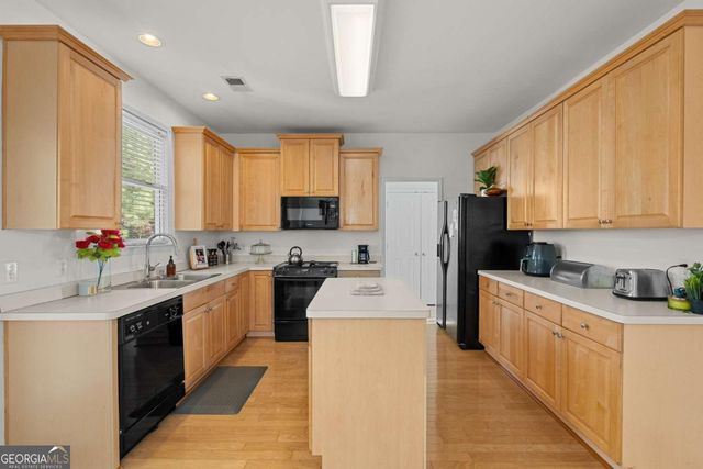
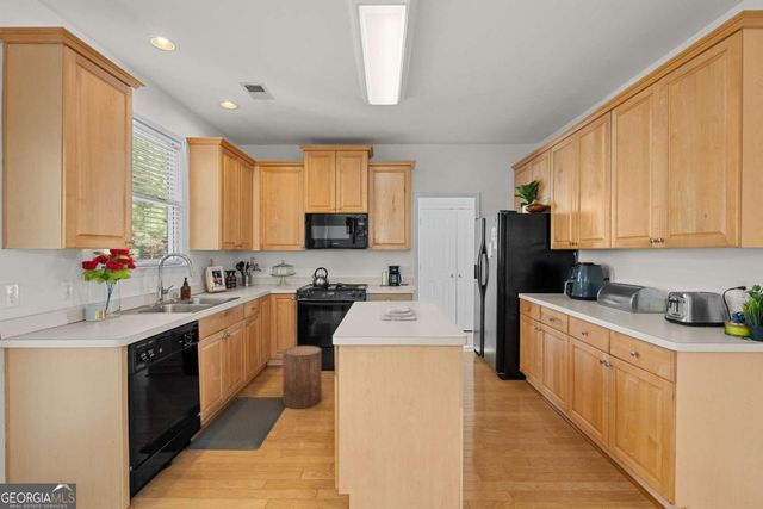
+ stool [281,344,323,410]
